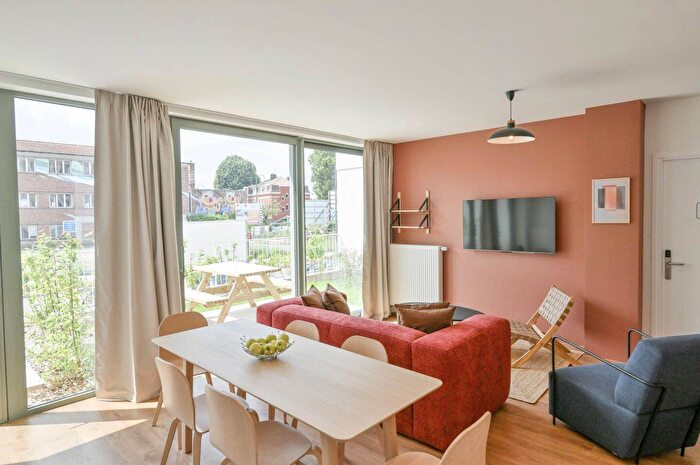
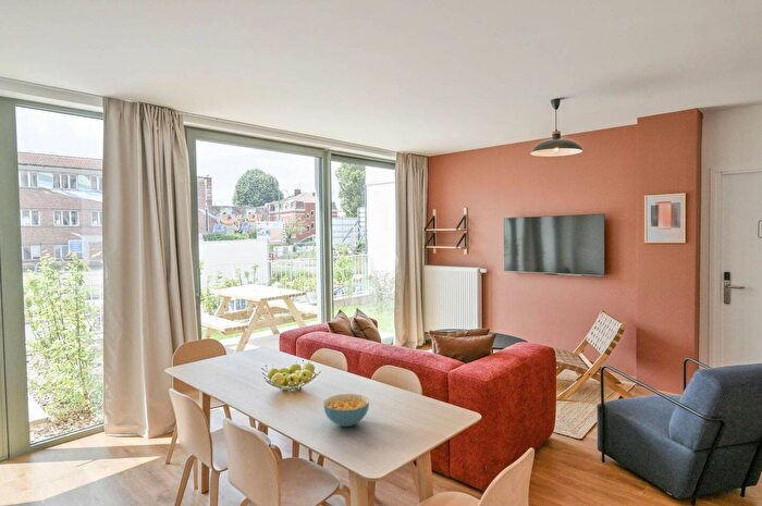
+ cereal bowl [322,393,370,428]
